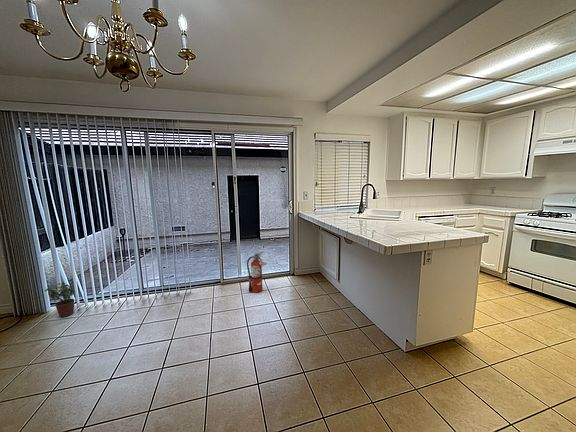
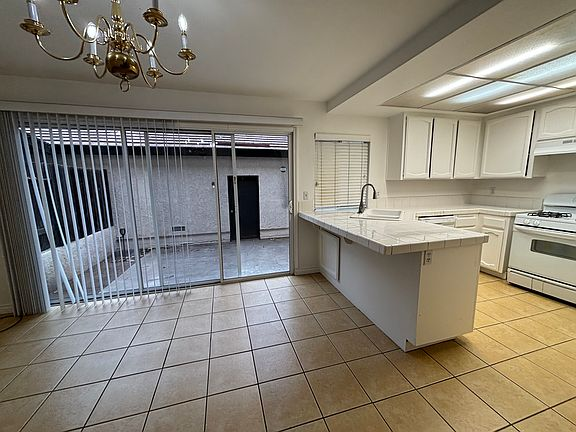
- fire extinguisher [246,250,268,294]
- potted plant [44,282,76,318]
